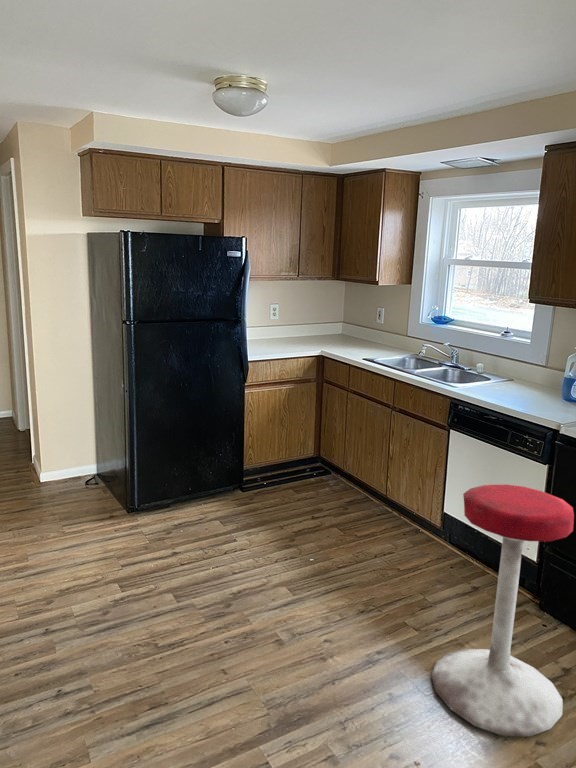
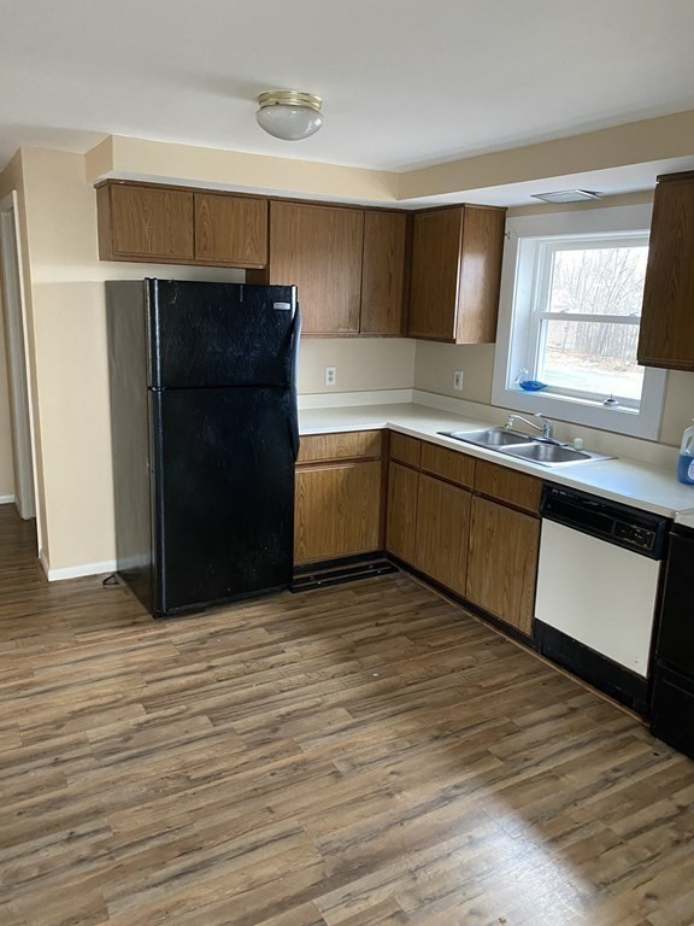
- stool [430,484,575,738]
